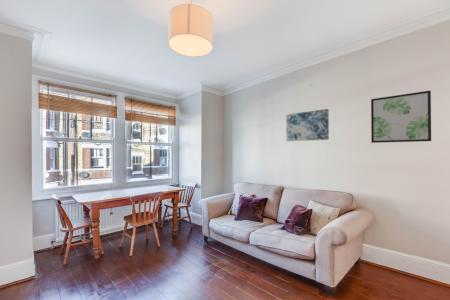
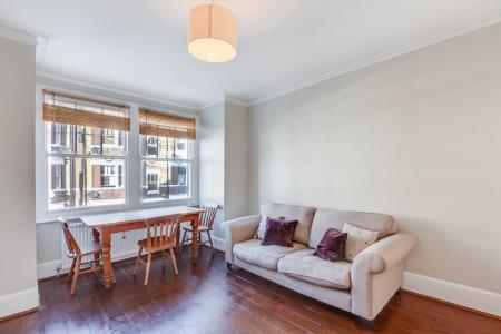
- wall art [370,90,432,144]
- wall art [285,108,330,142]
